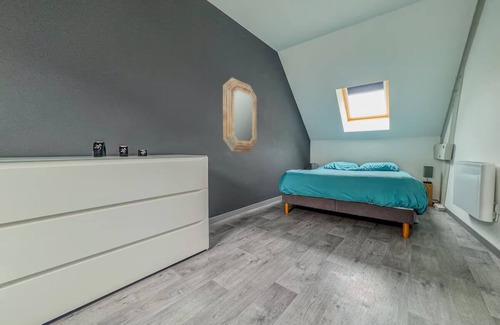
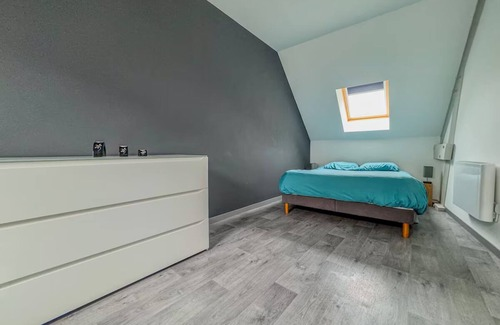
- home mirror [222,77,258,153]
